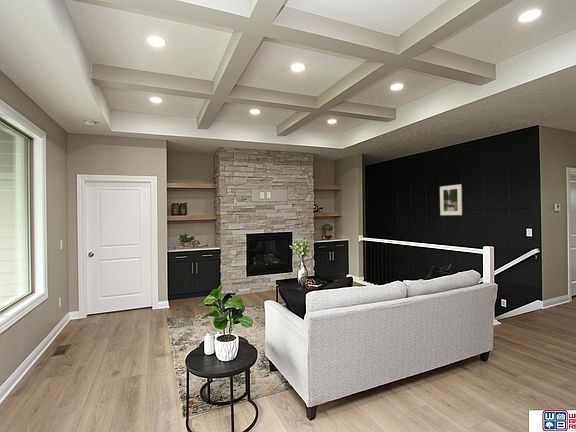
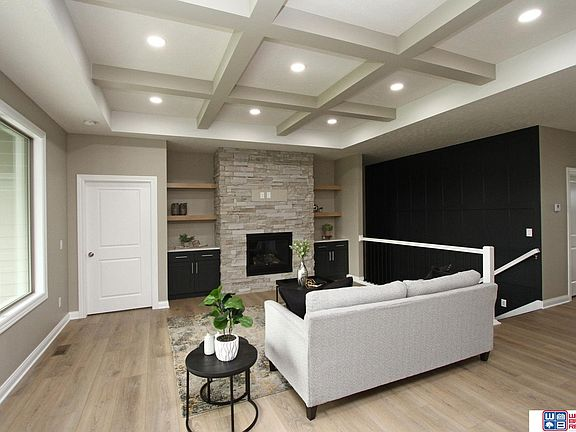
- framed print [439,183,463,216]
